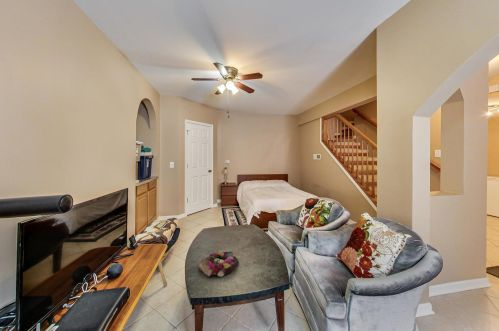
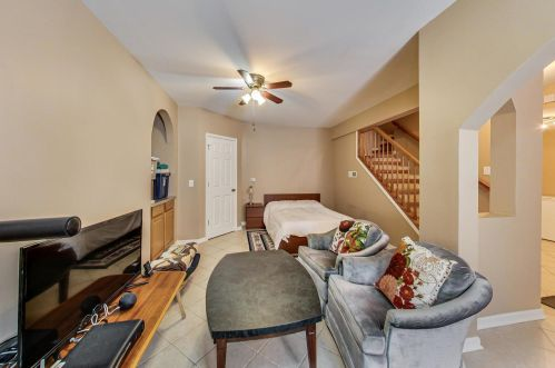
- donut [198,250,240,277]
